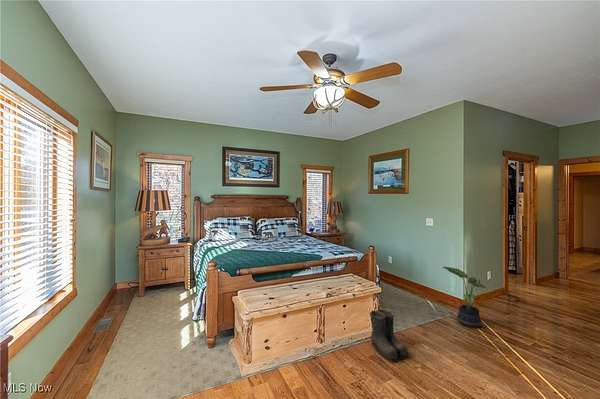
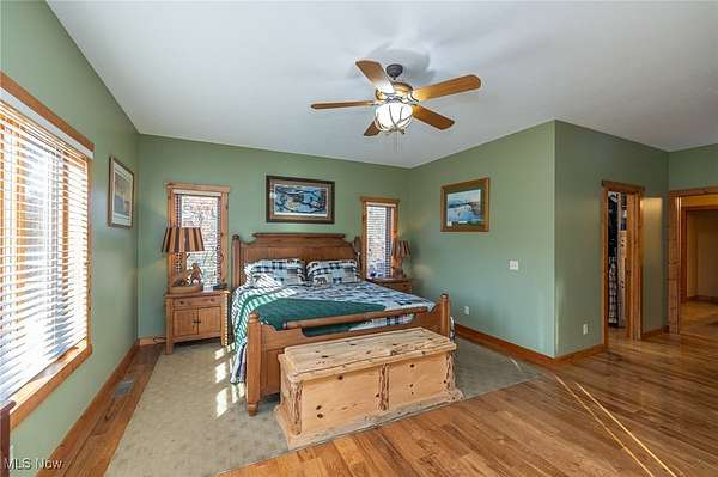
- potted plant [442,266,488,329]
- boots [369,308,411,363]
